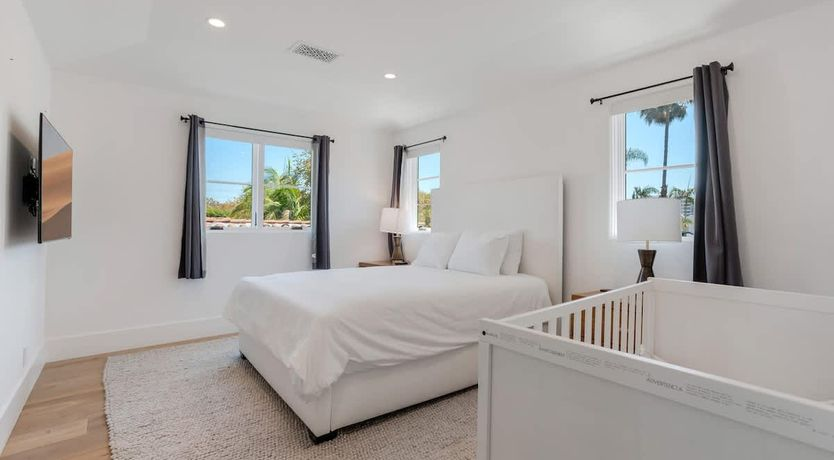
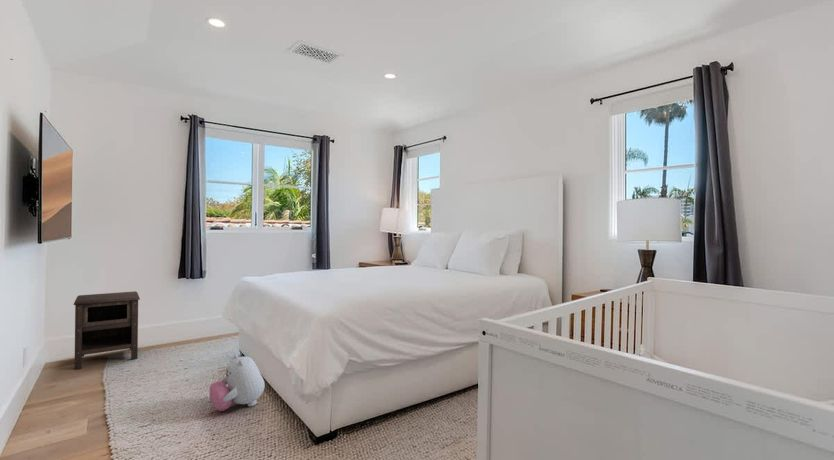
+ plush toy [208,353,266,412]
+ nightstand [72,290,141,370]
